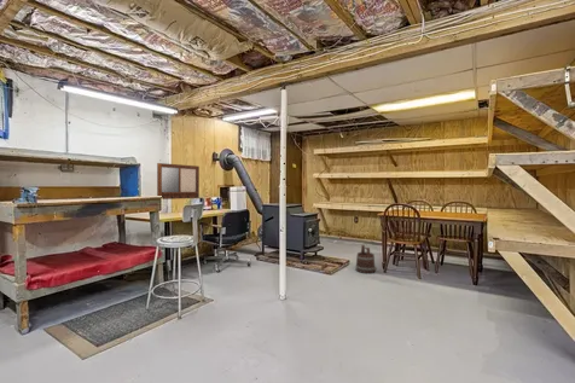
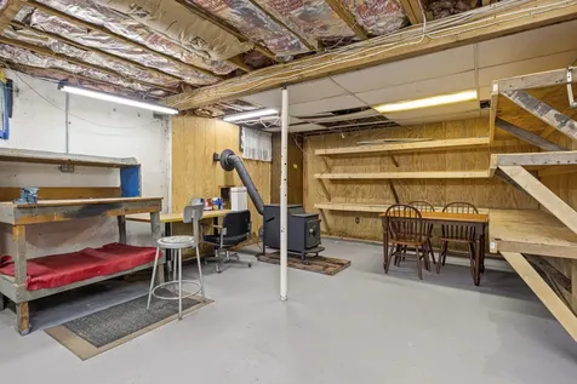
- bucket [354,244,377,274]
- writing board [156,162,201,201]
